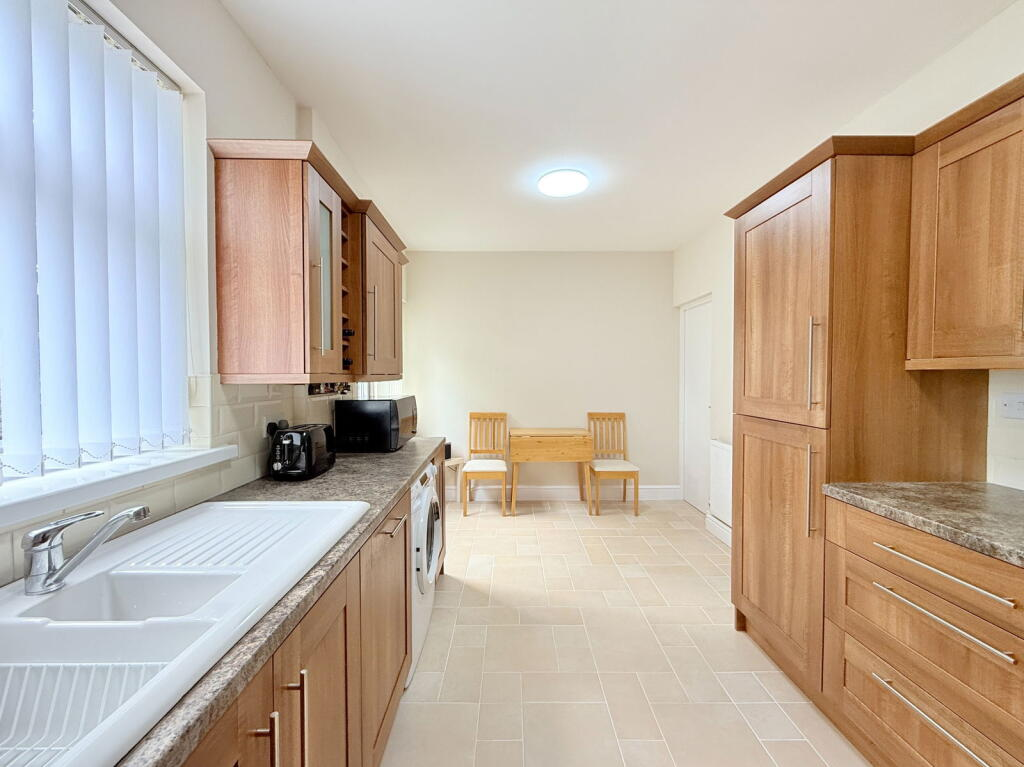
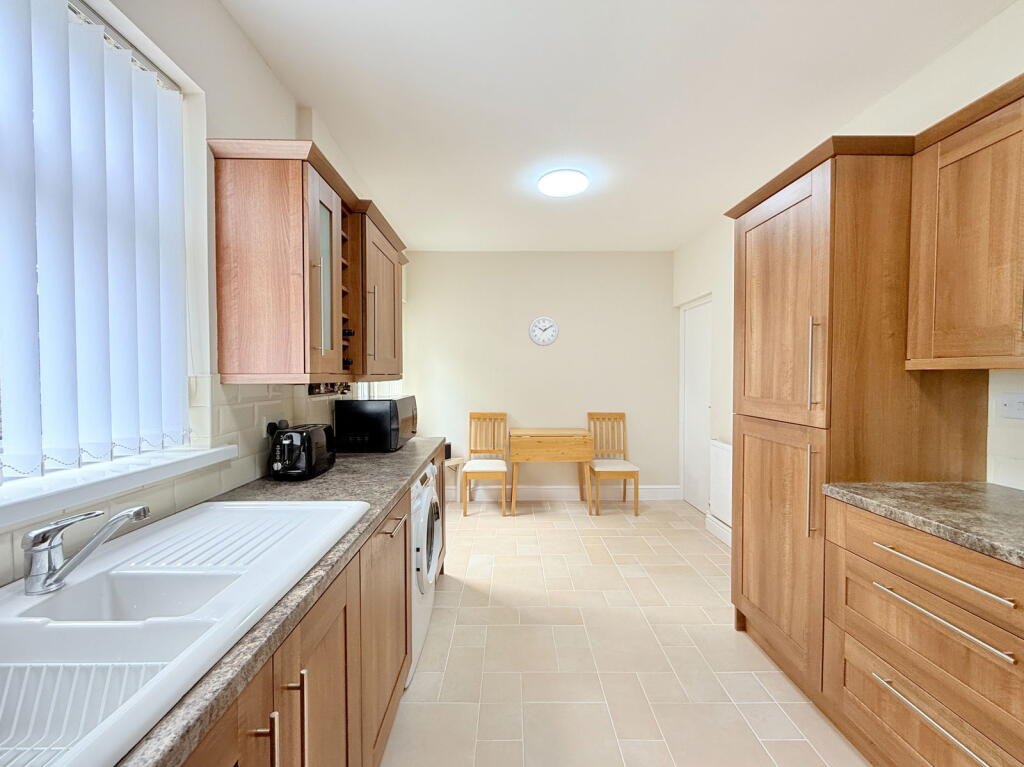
+ wall clock [528,315,560,347]
